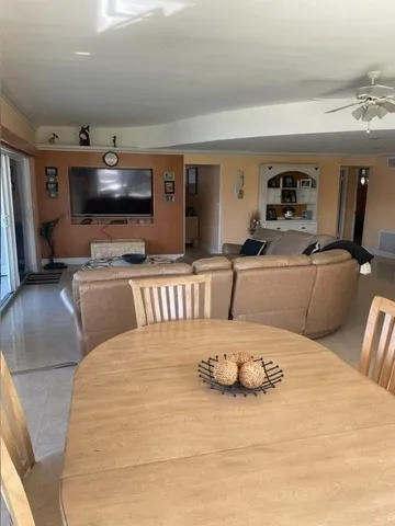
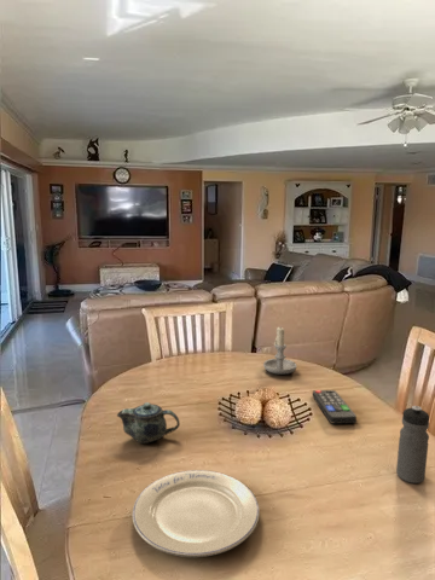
+ water bottle [395,405,430,485]
+ chinaware [116,401,181,445]
+ chinaware [132,469,261,558]
+ candle [262,325,297,376]
+ remote control [312,389,358,425]
